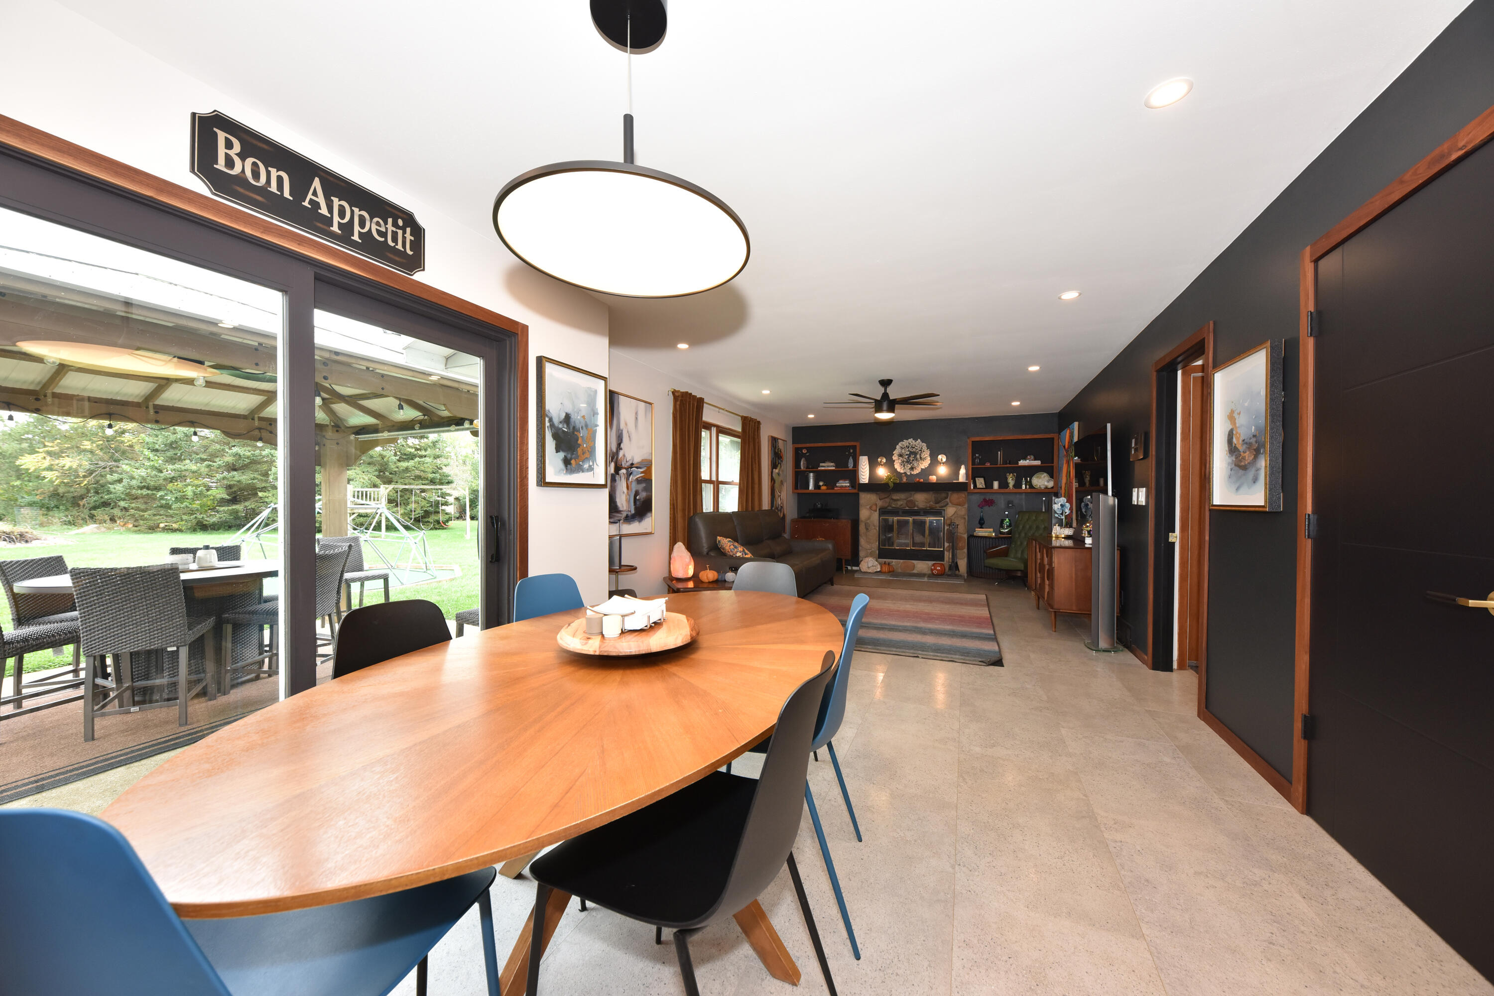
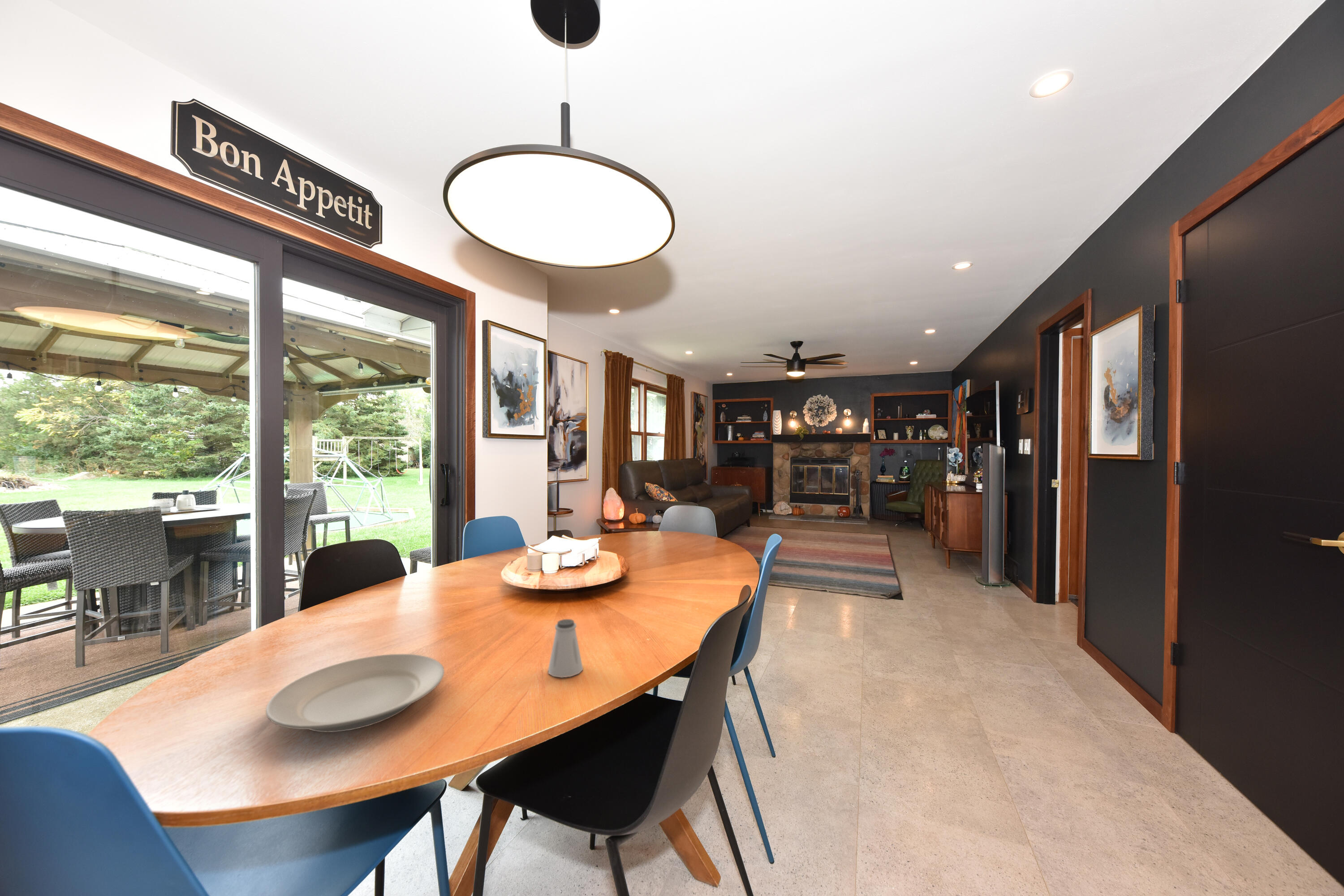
+ plate [265,654,445,733]
+ saltshaker [547,619,583,678]
